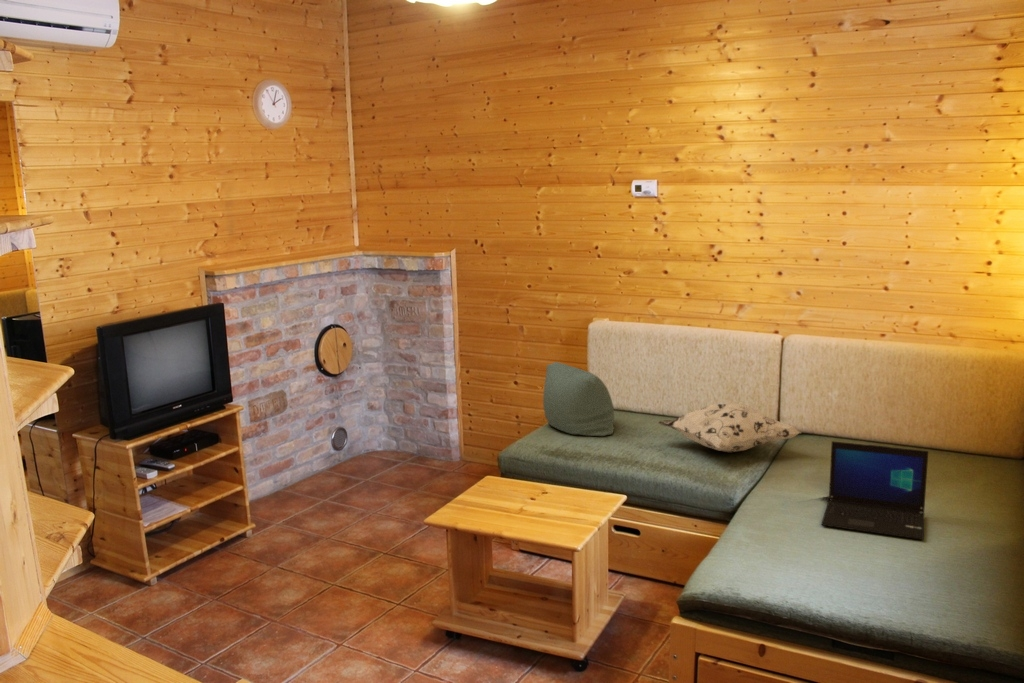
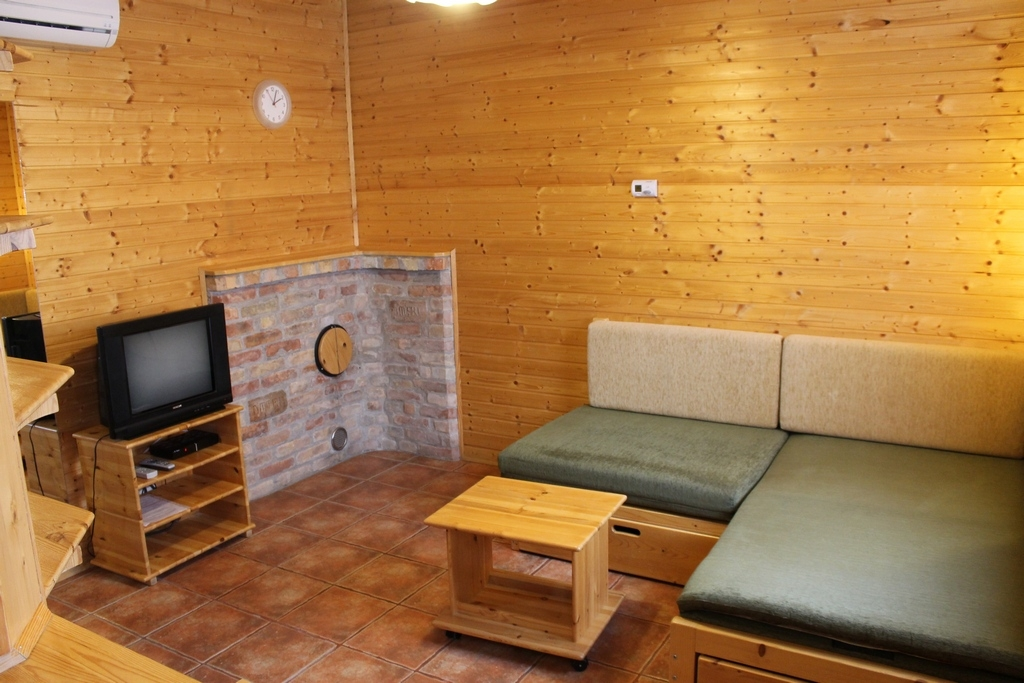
- decorative pillow [657,402,802,453]
- laptop [821,440,929,541]
- cushion [542,361,615,437]
